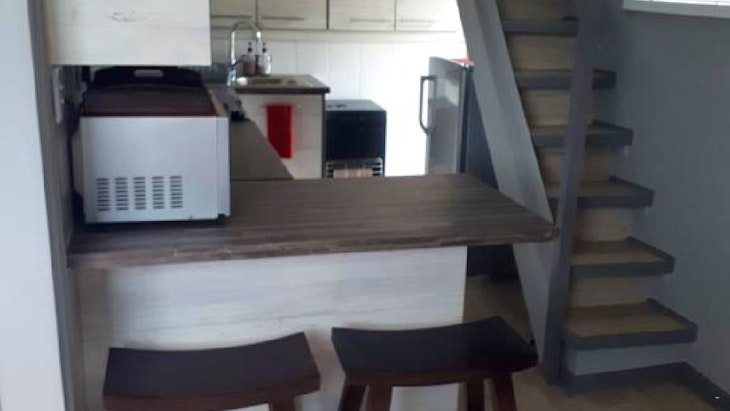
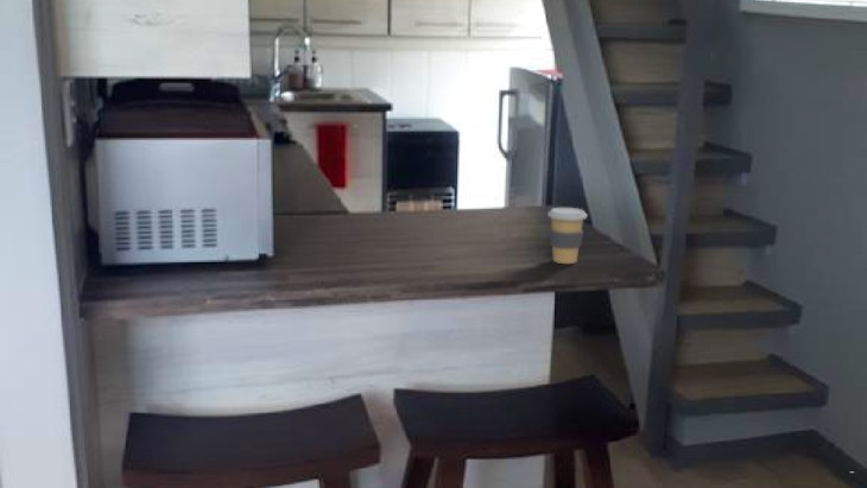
+ coffee cup [546,207,588,265]
